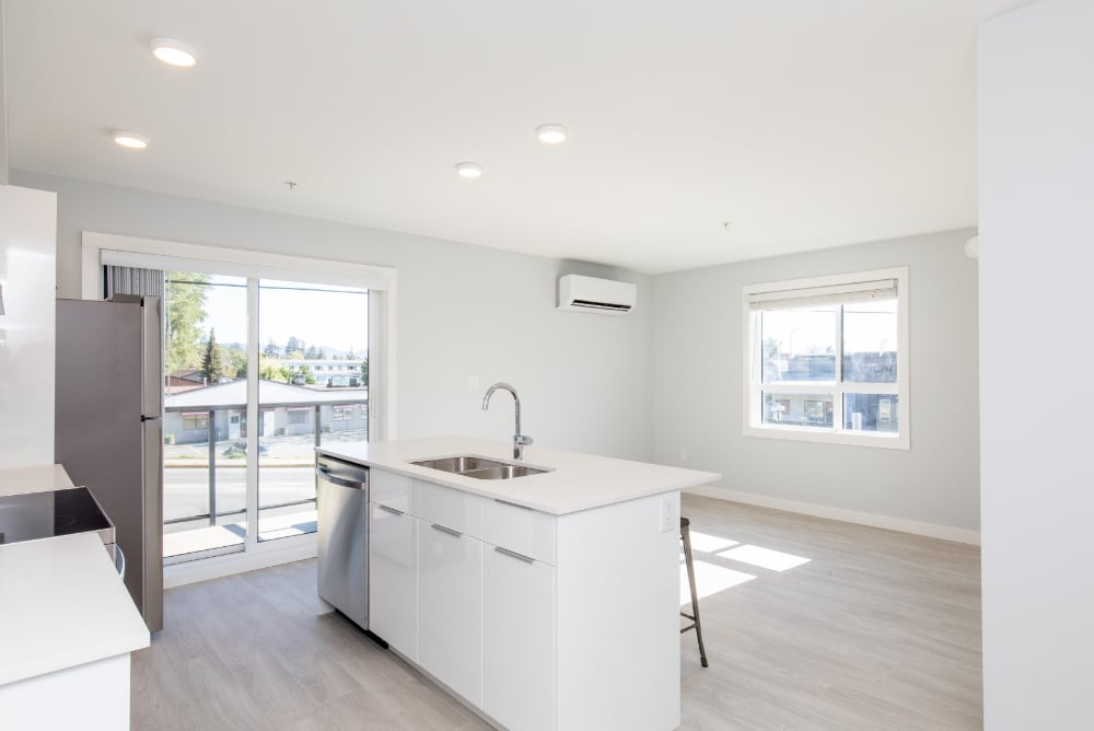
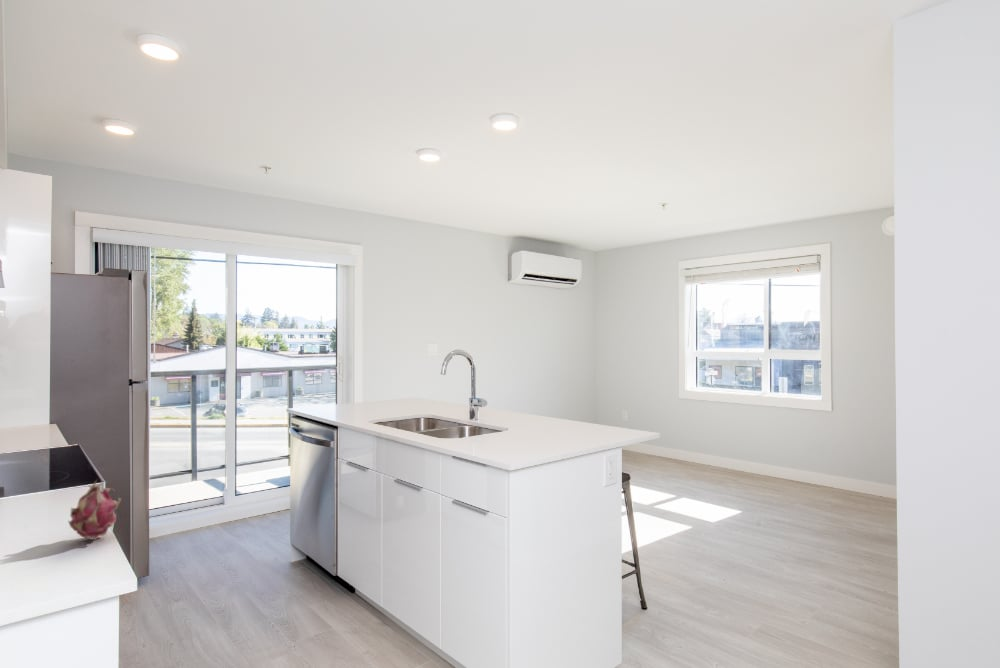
+ fruit [68,477,122,541]
